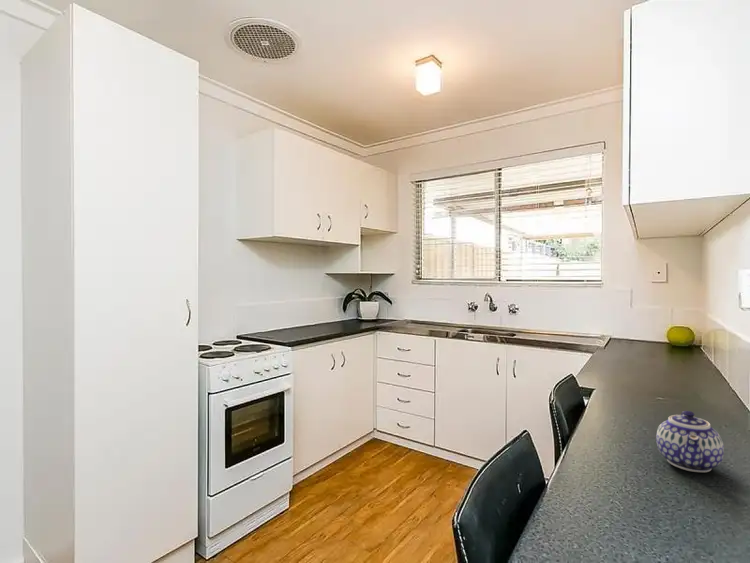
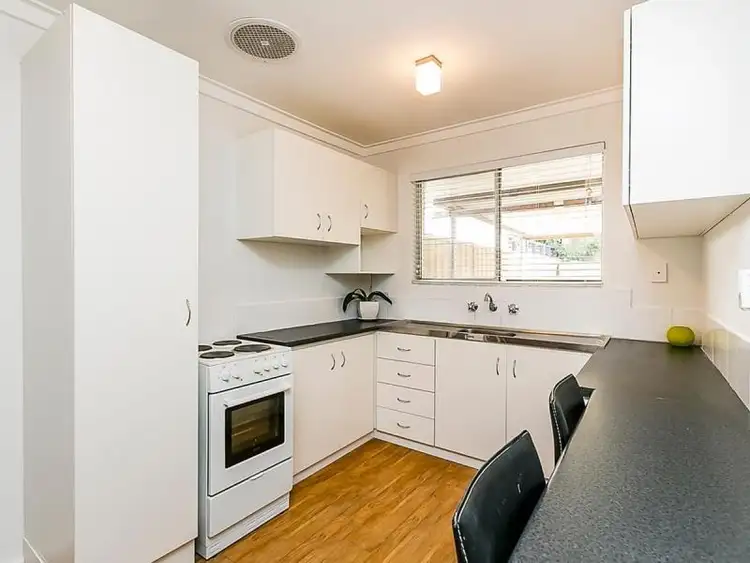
- teapot [655,410,725,473]
